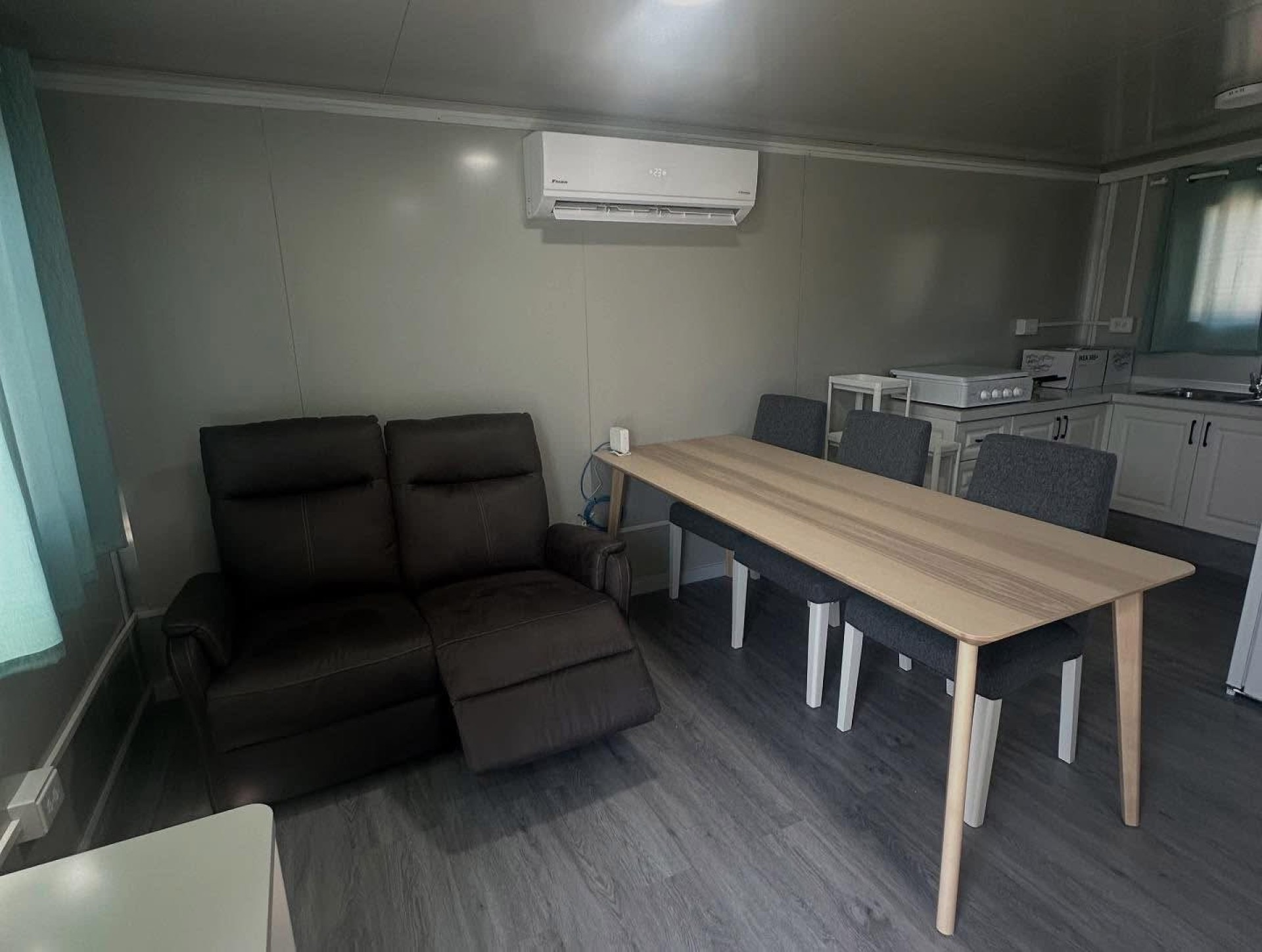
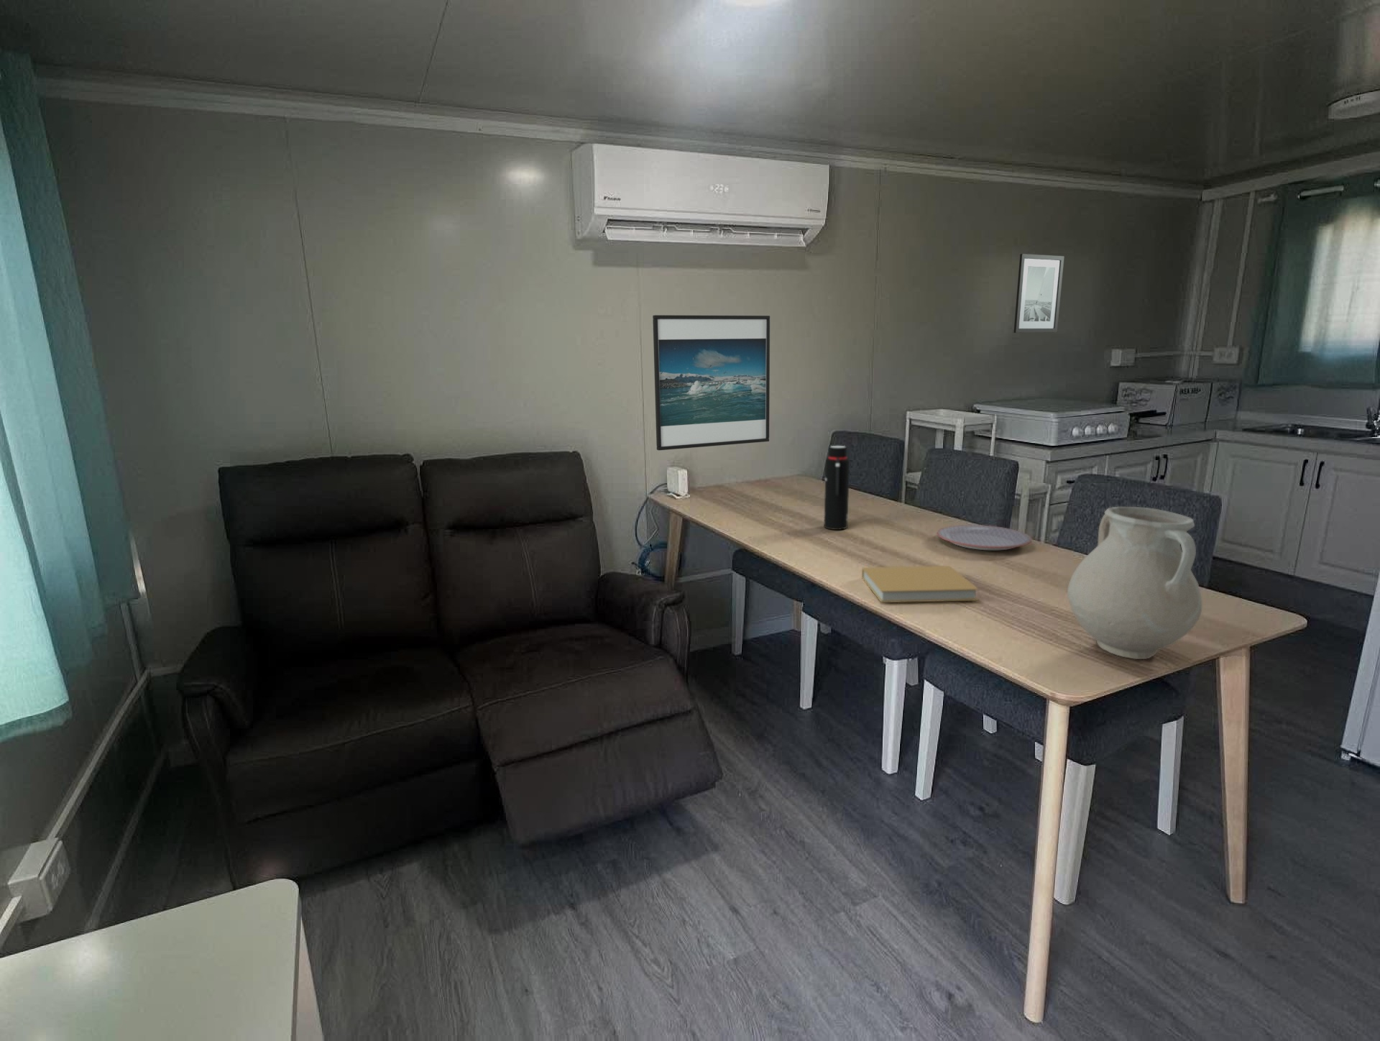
+ plate [936,524,1033,551]
+ vase [1066,506,1203,660]
+ book [861,565,980,604]
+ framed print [652,314,771,451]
+ water bottle [823,445,851,530]
+ wall art [1014,253,1065,334]
